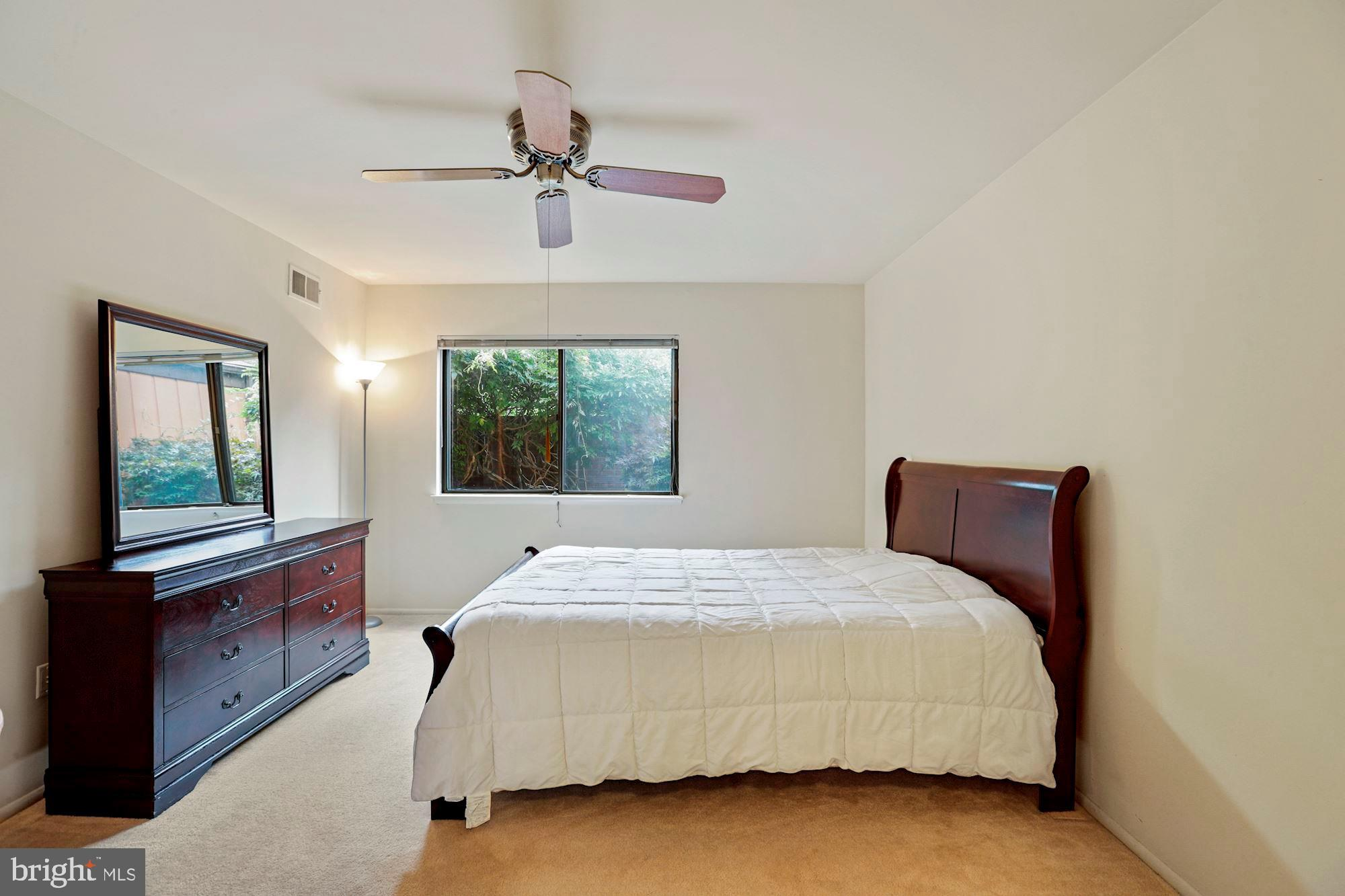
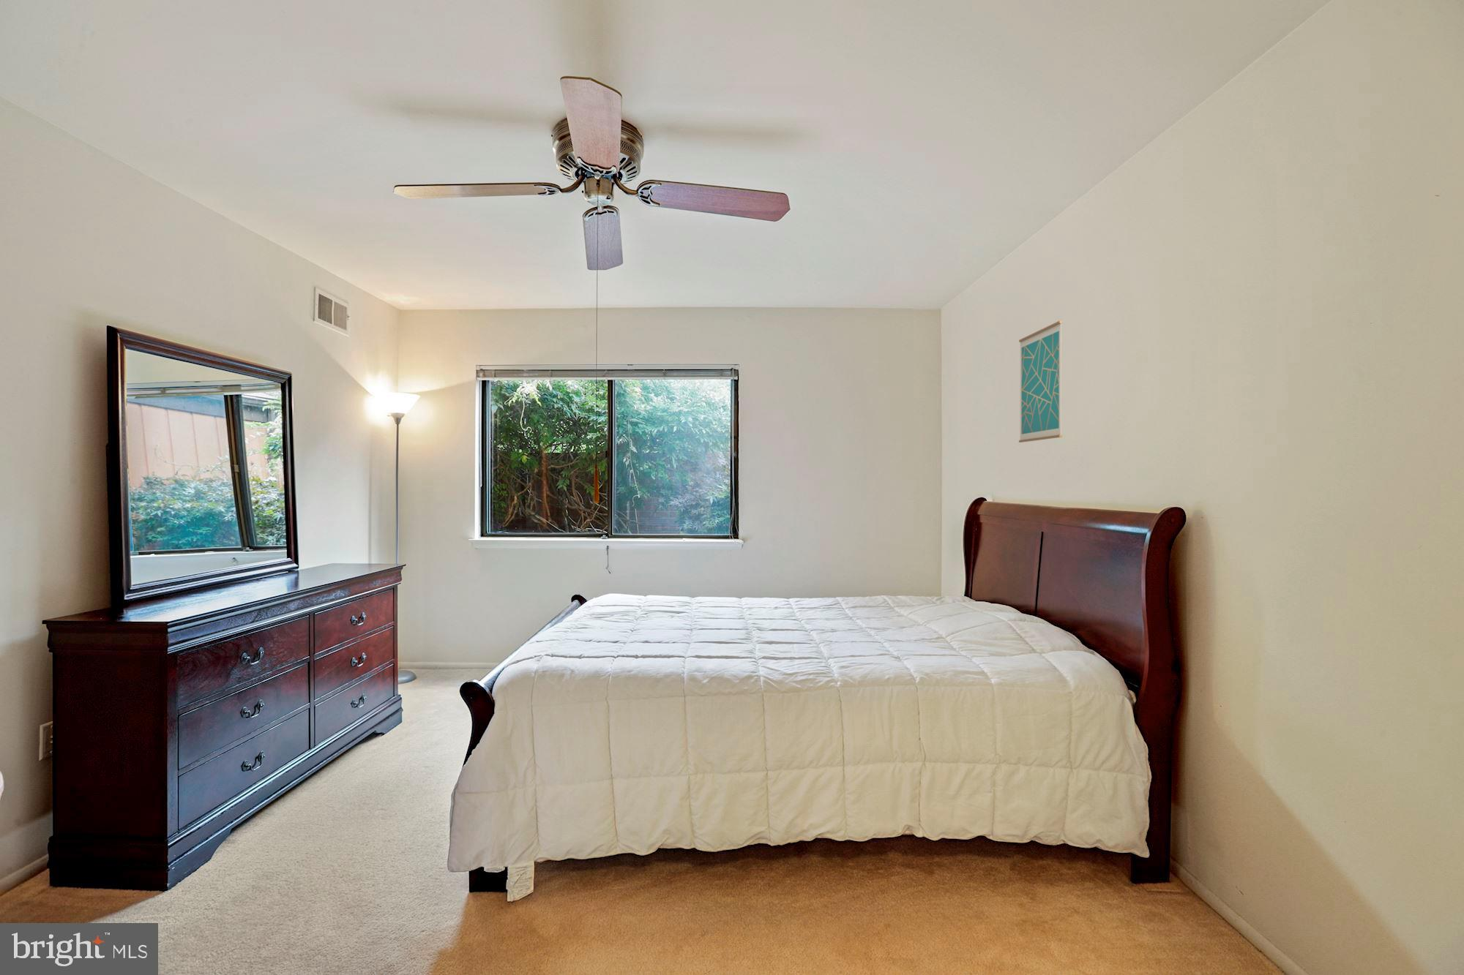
+ wall art [1018,320,1062,443]
